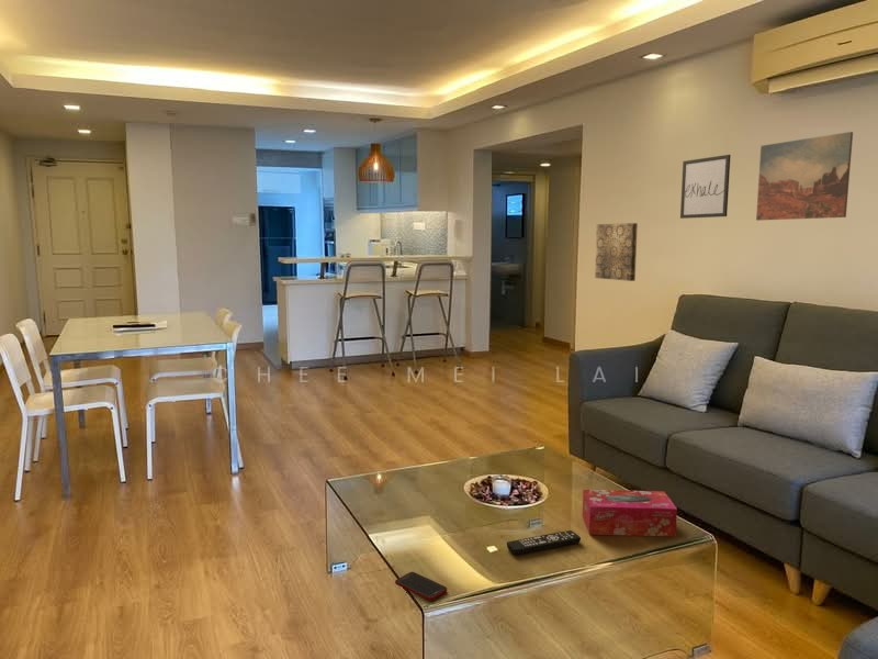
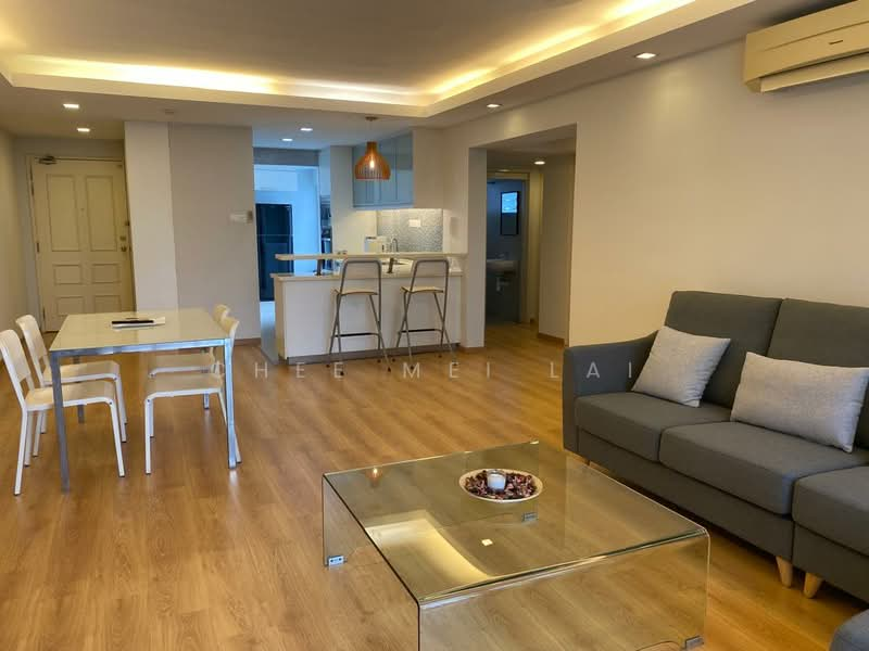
- remote control [506,529,582,556]
- cell phone [394,571,448,602]
- wall art [594,222,639,282]
- wall art [755,131,854,222]
- tissue box [582,489,678,537]
- wall art [679,154,732,220]
